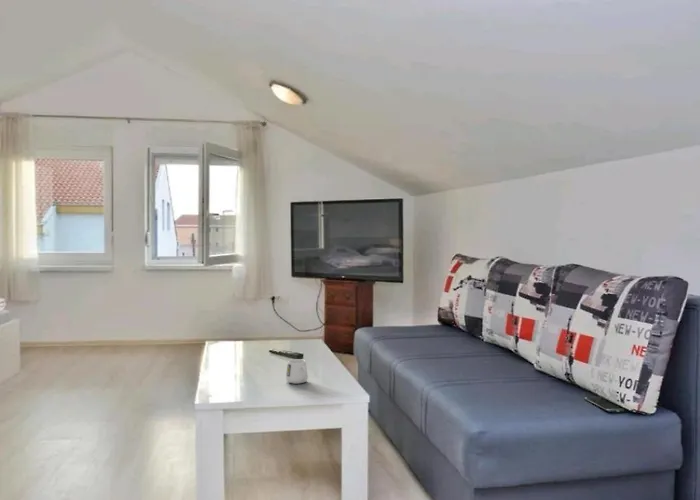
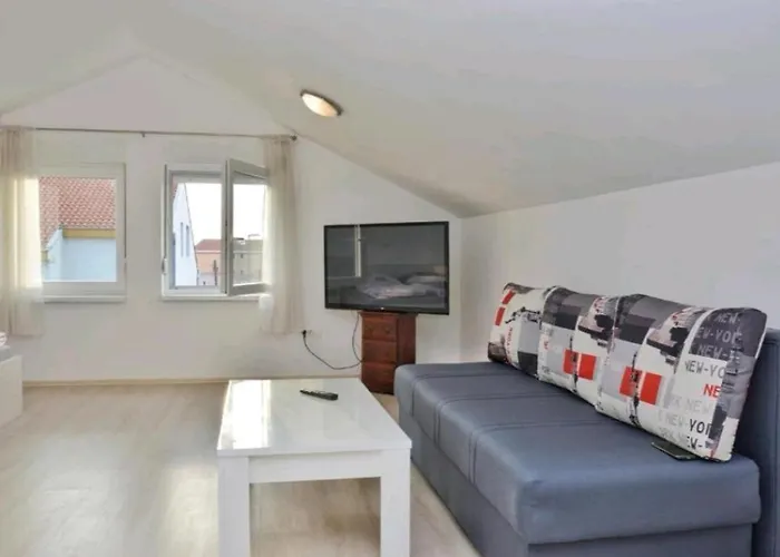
- mug [285,358,309,385]
